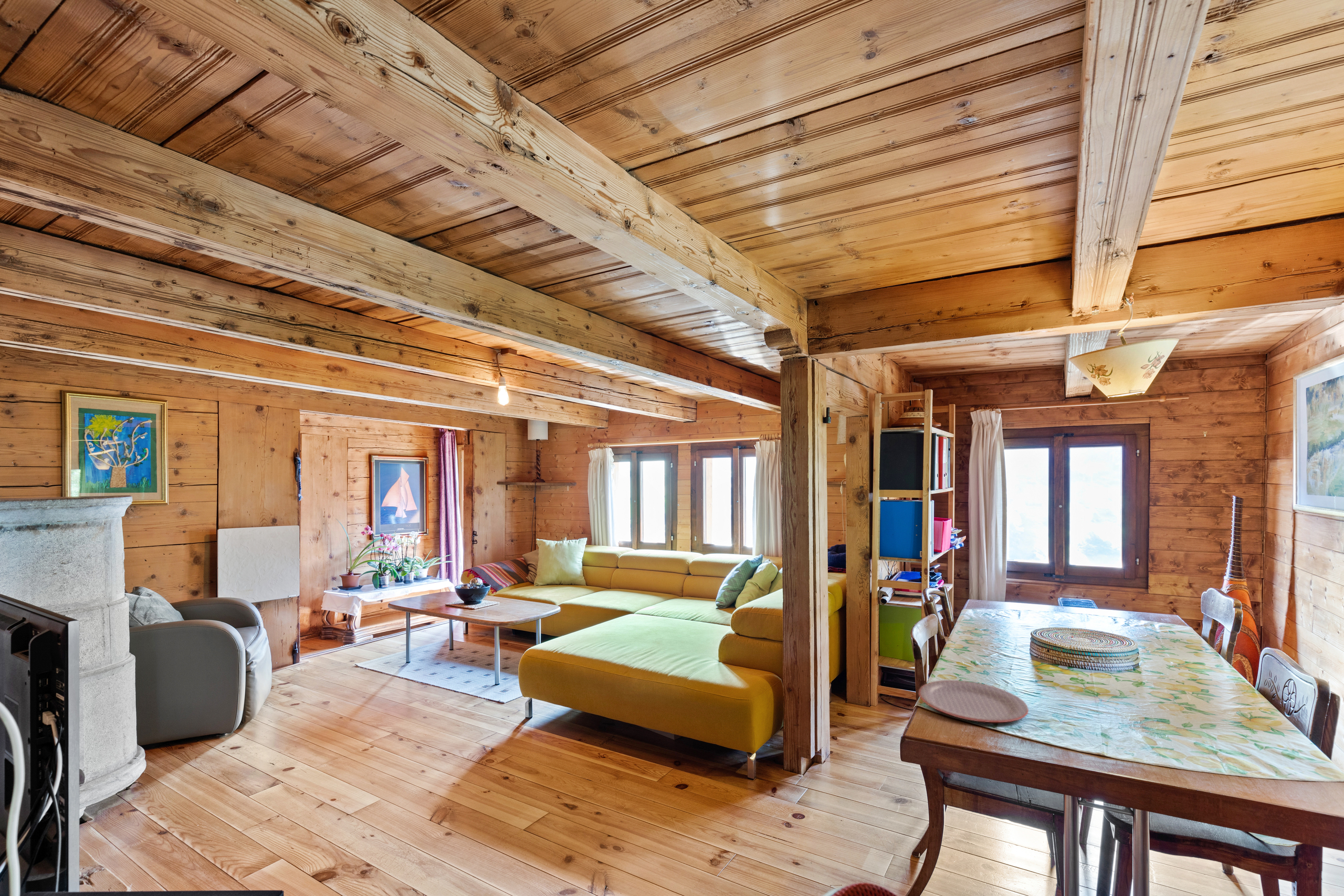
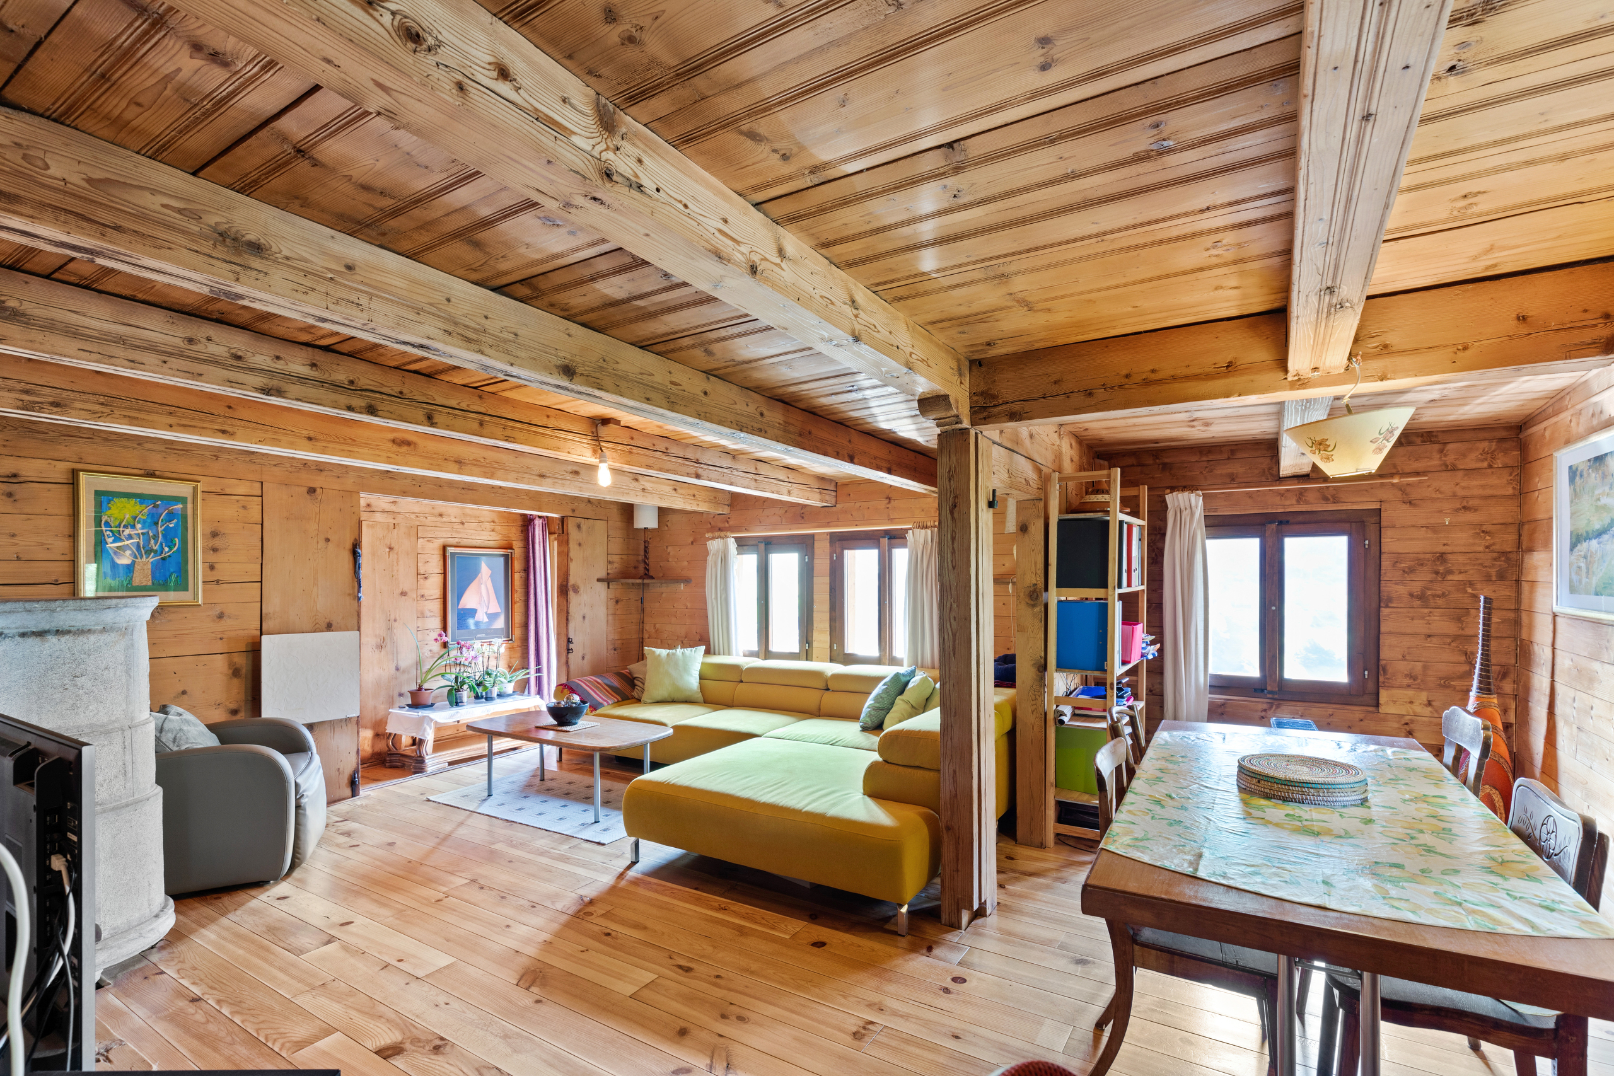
- plate [918,680,1029,723]
